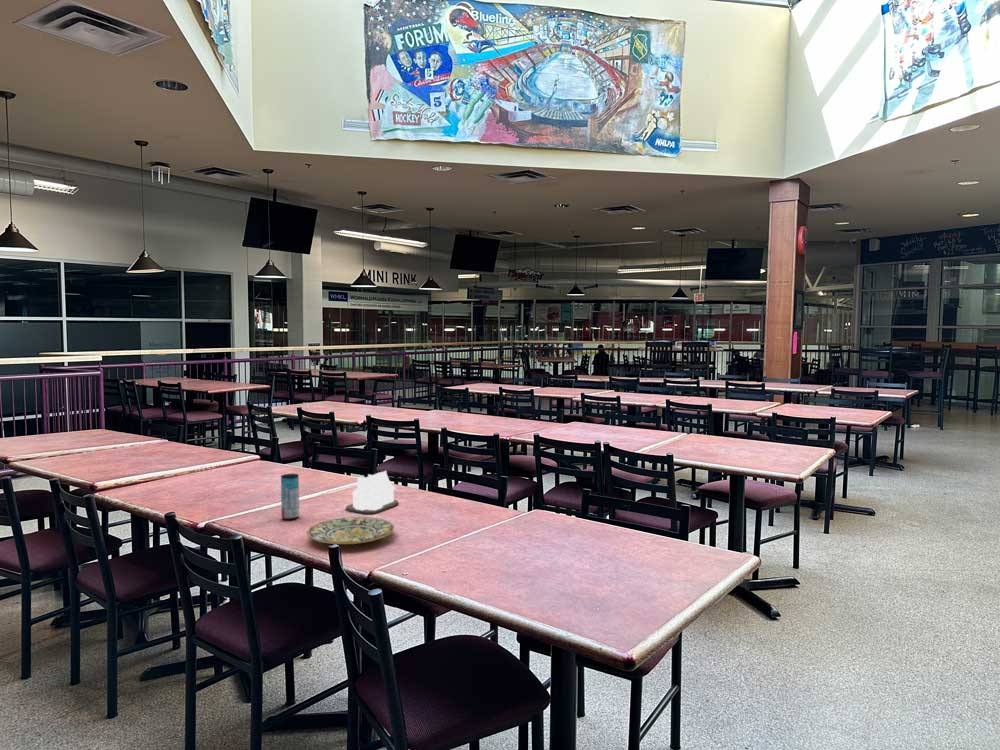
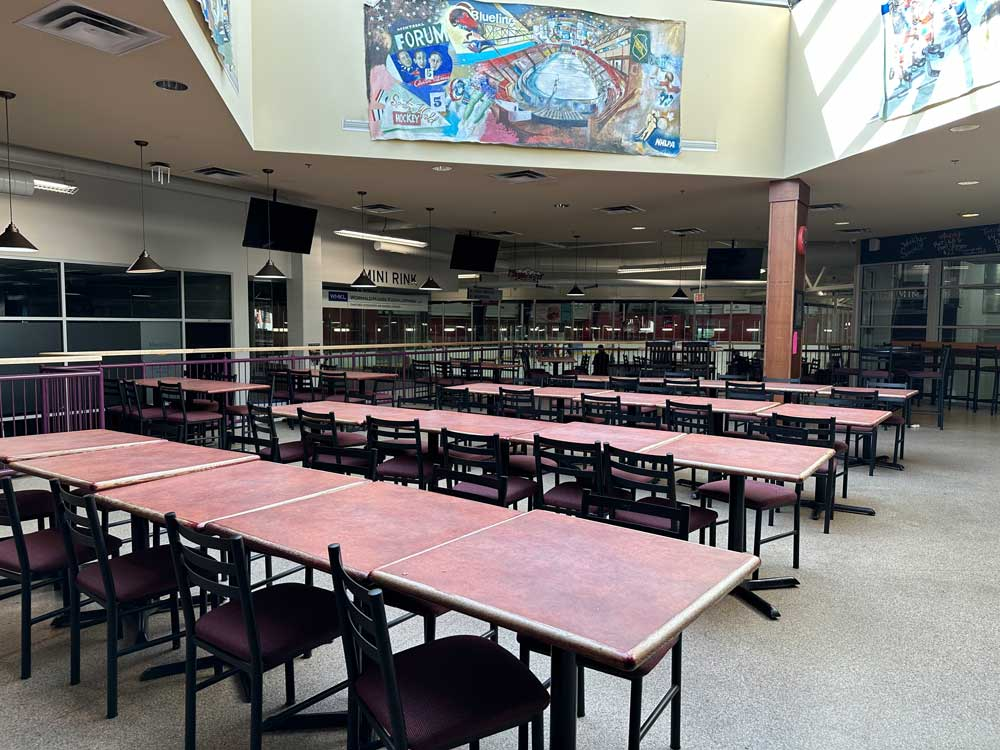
- plate [306,516,395,545]
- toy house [345,470,399,515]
- beverage can [280,473,300,521]
